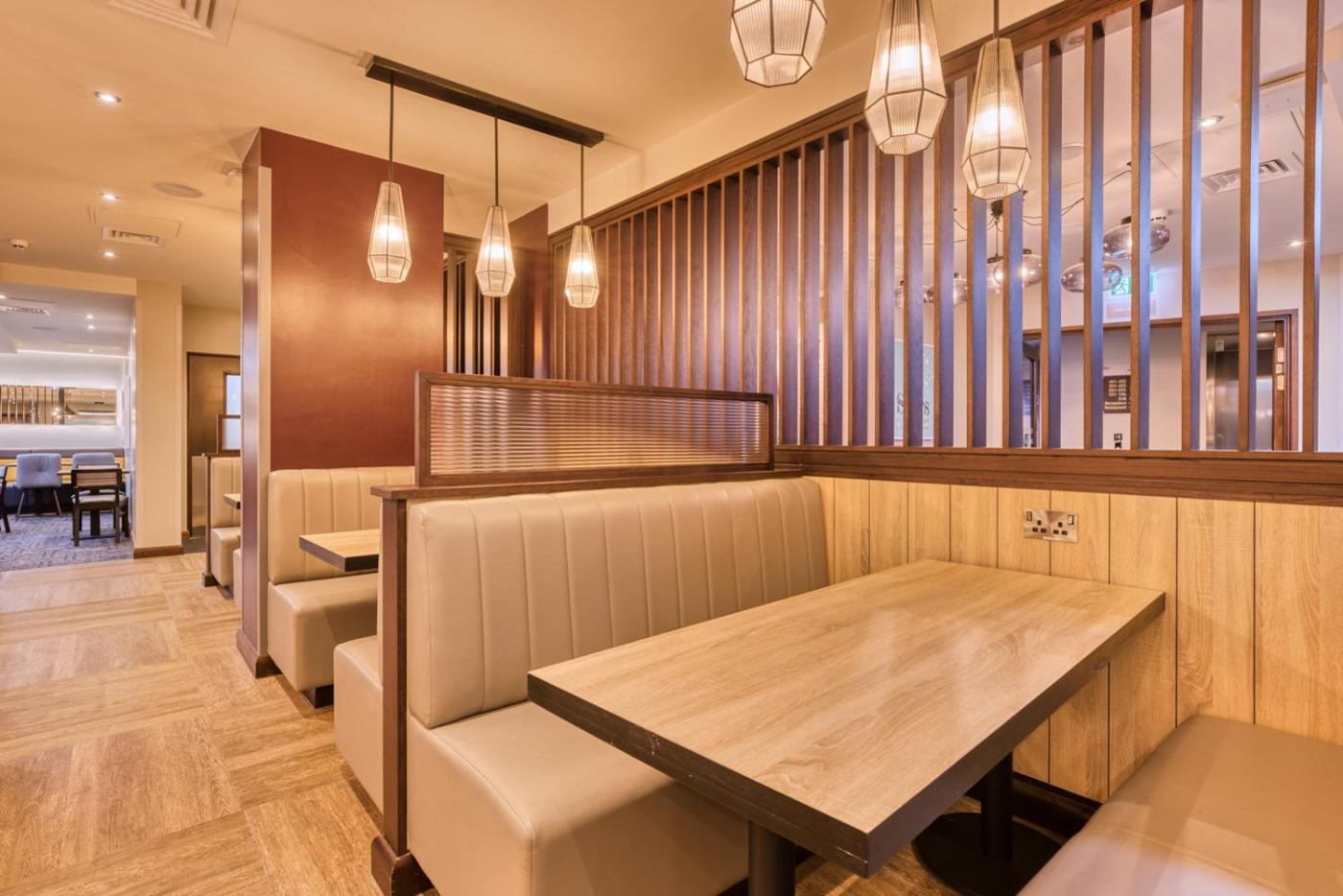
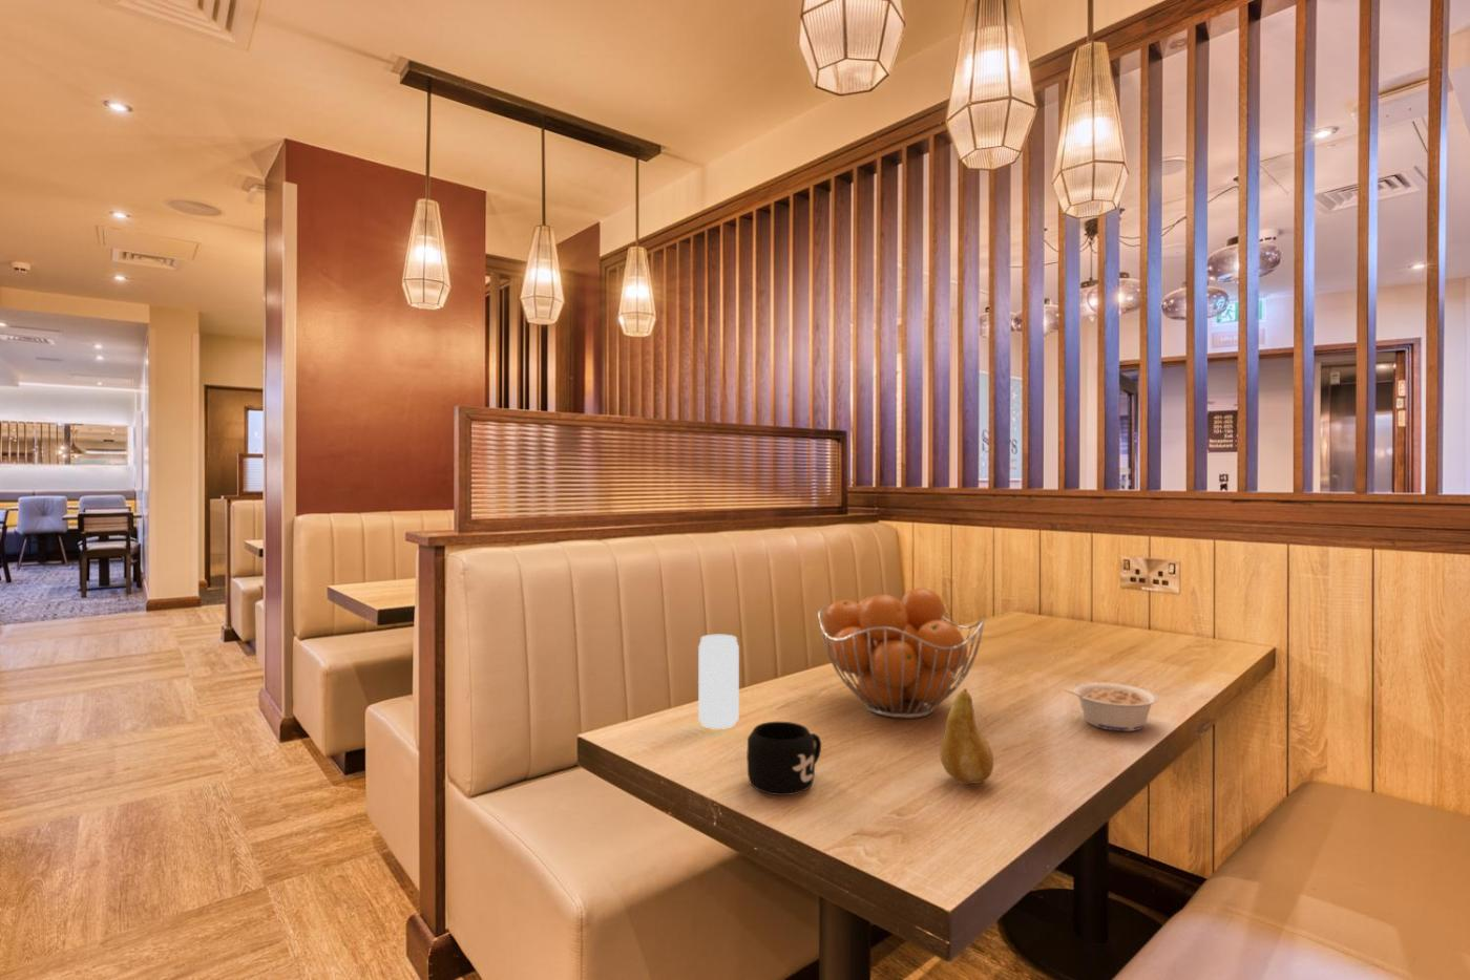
+ fruit basket [817,586,986,720]
+ mug [745,721,822,796]
+ fruit [939,687,994,785]
+ drinking glass [697,633,740,731]
+ legume [1063,681,1159,733]
